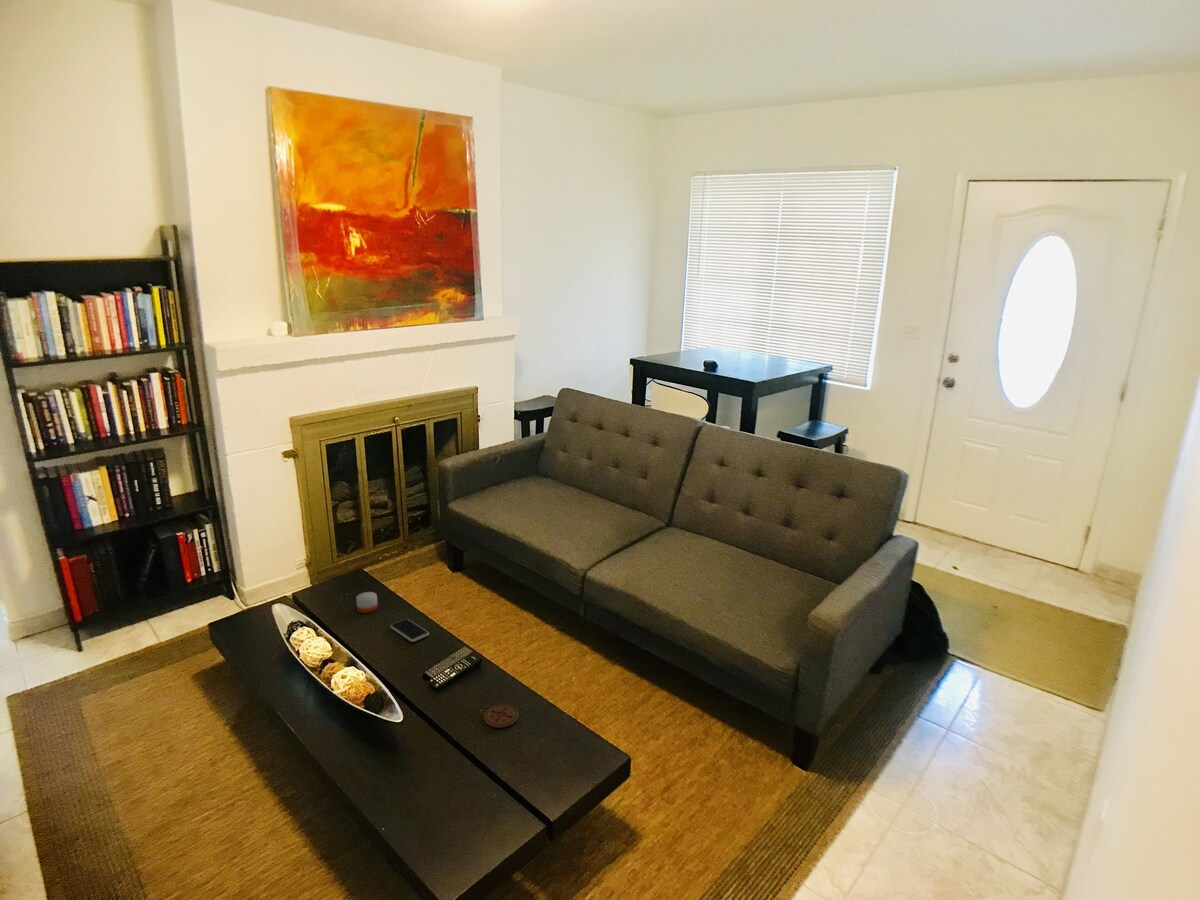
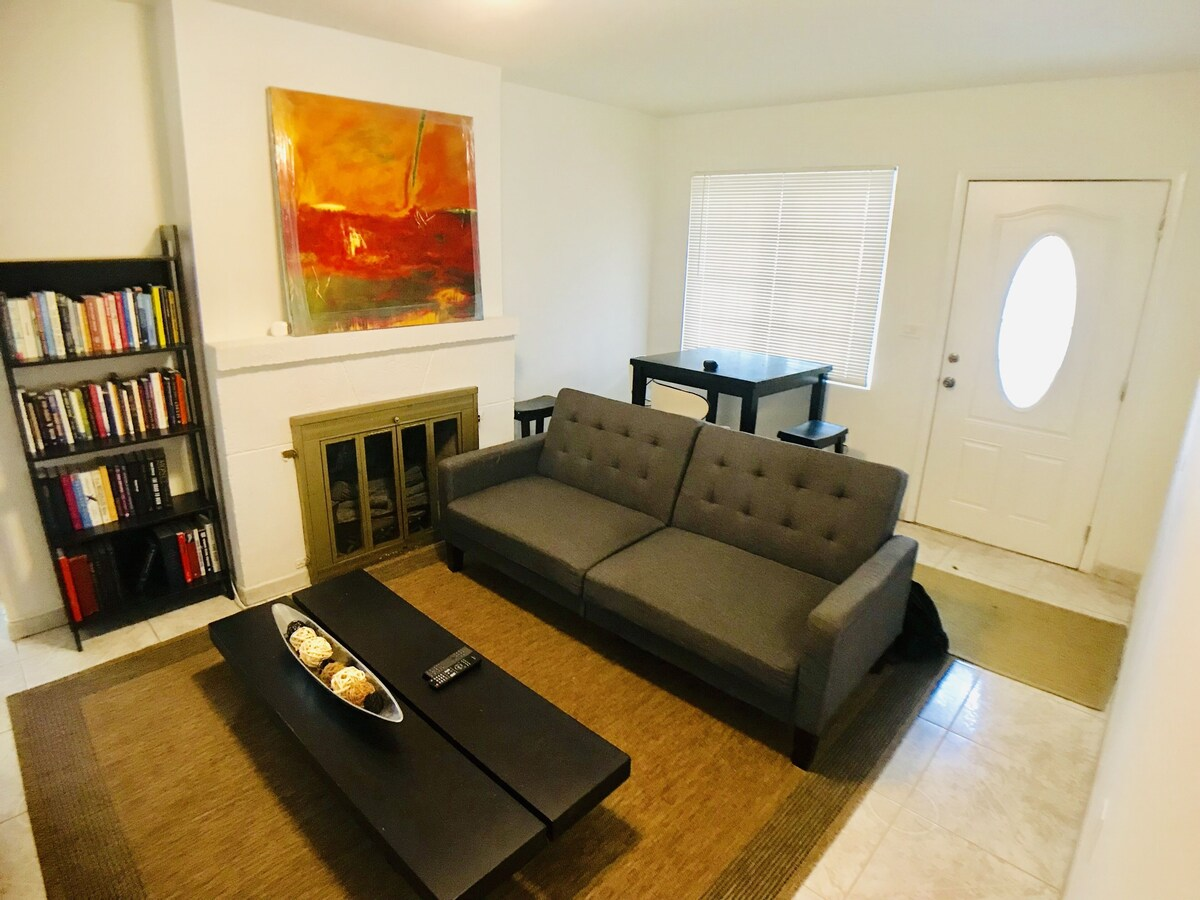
- smartphone [389,618,430,643]
- candle [355,591,379,614]
- coaster [483,703,520,729]
